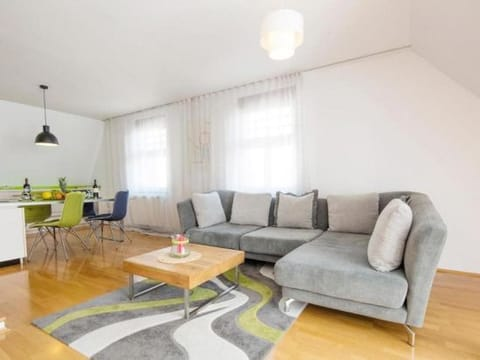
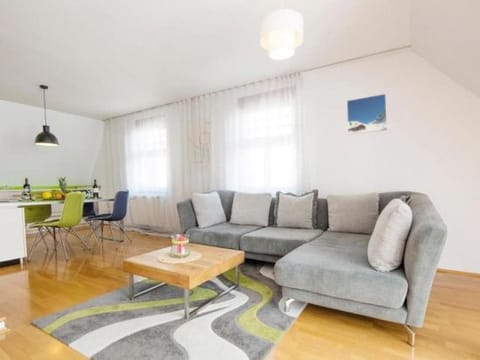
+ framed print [346,93,388,136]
